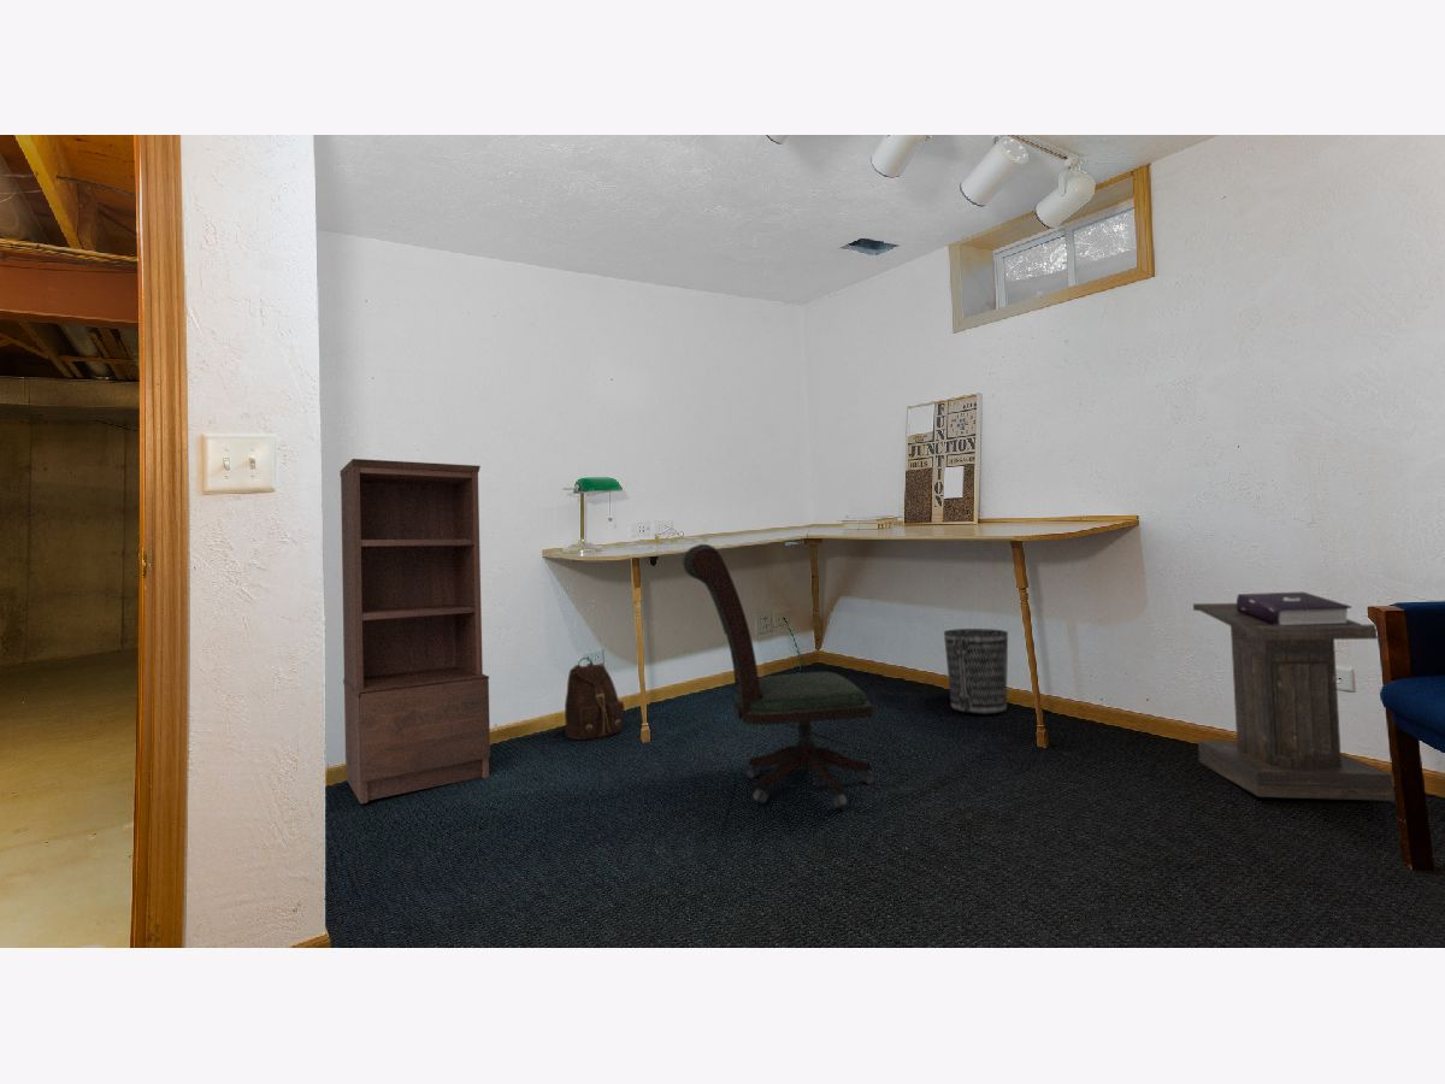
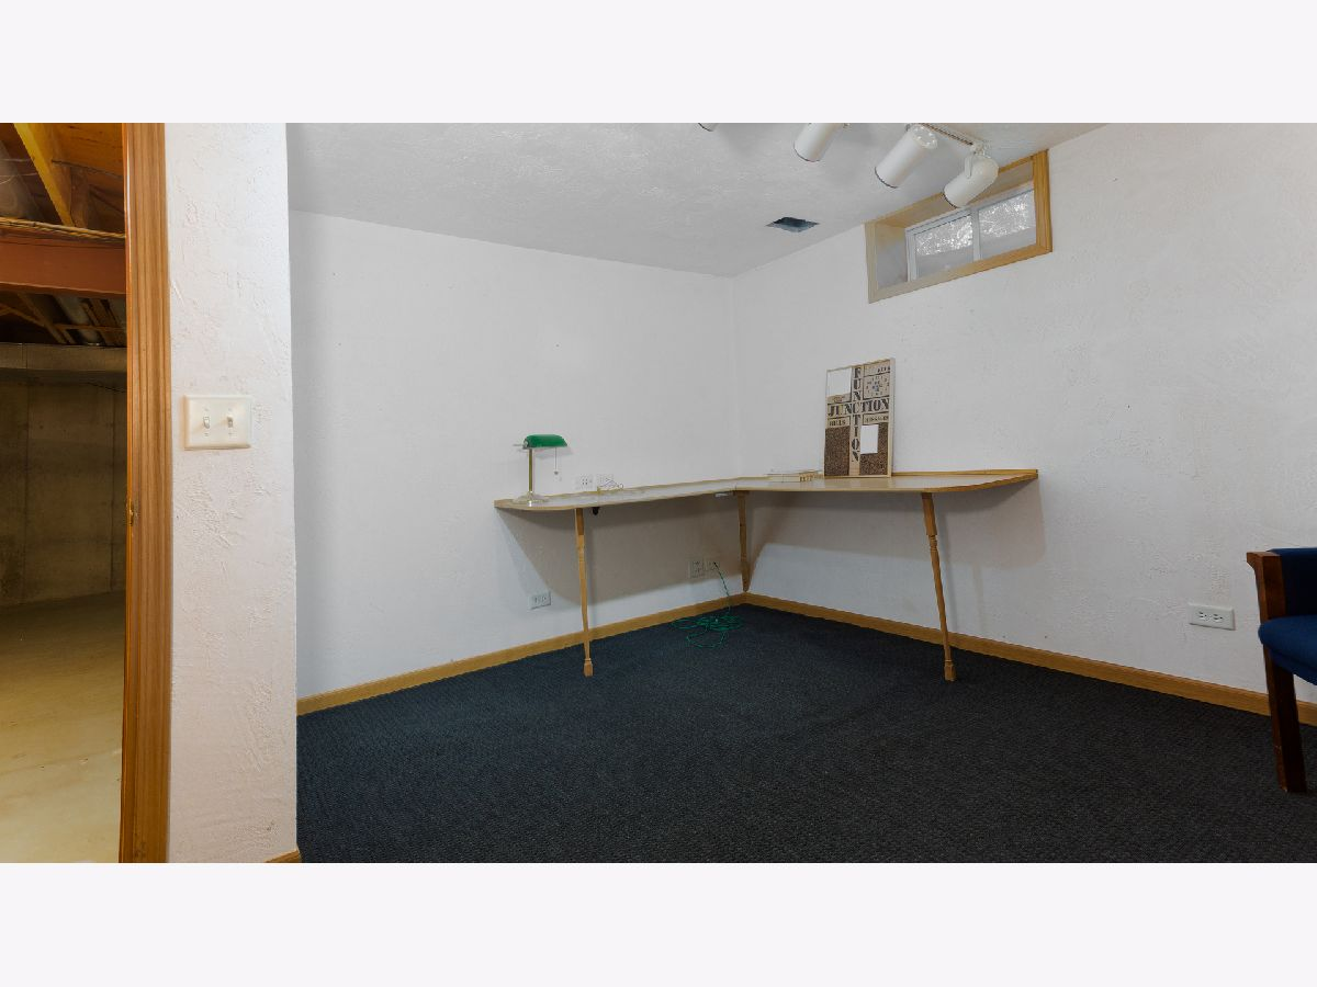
- shelving unit [340,458,491,805]
- wastebasket [943,628,1009,715]
- backpack [549,656,625,741]
- office chair [682,543,878,809]
- lectern [1192,591,1396,802]
